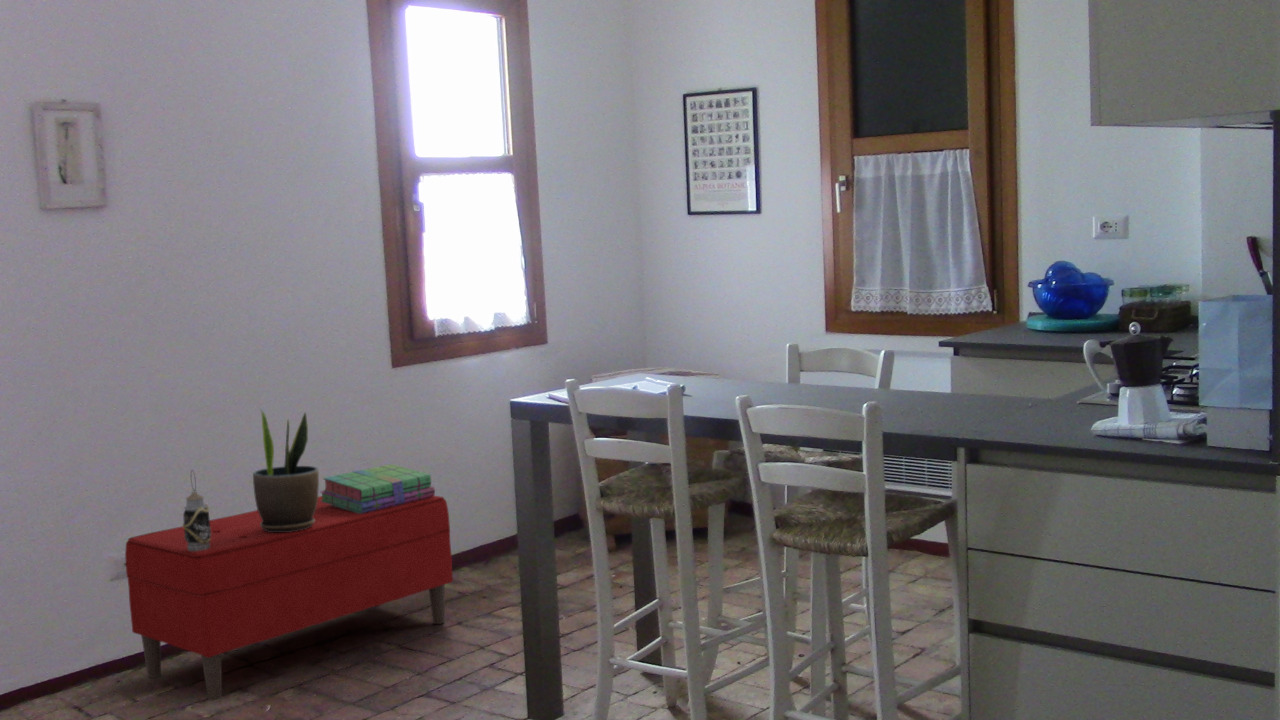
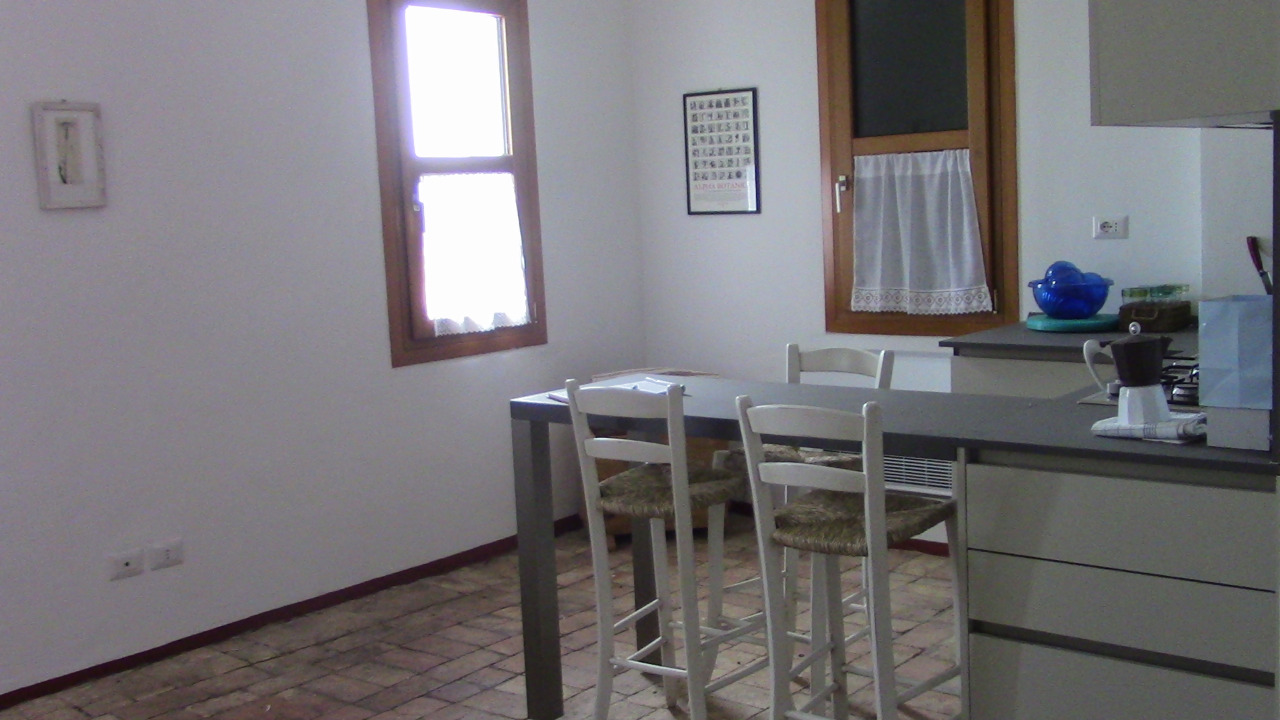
- bench [124,495,454,702]
- stack of books [319,463,436,514]
- potted plant [252,408,320,532]
- lantern [182,469,211,551]
